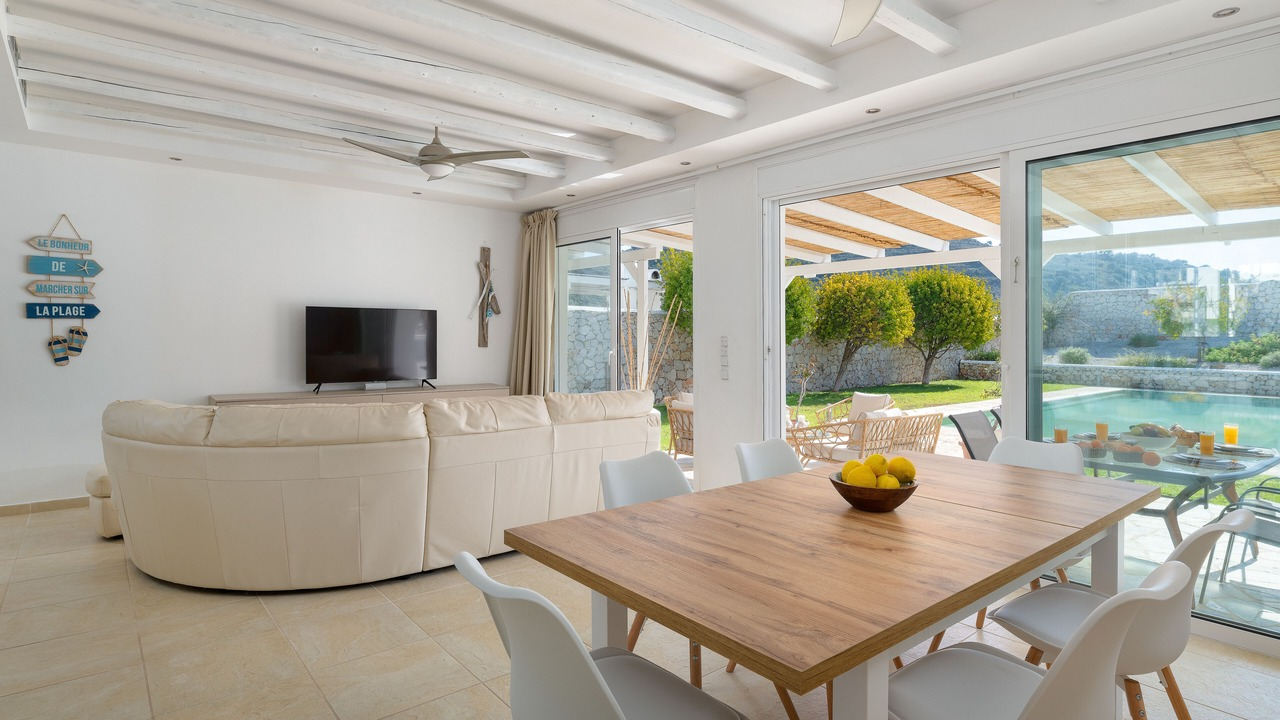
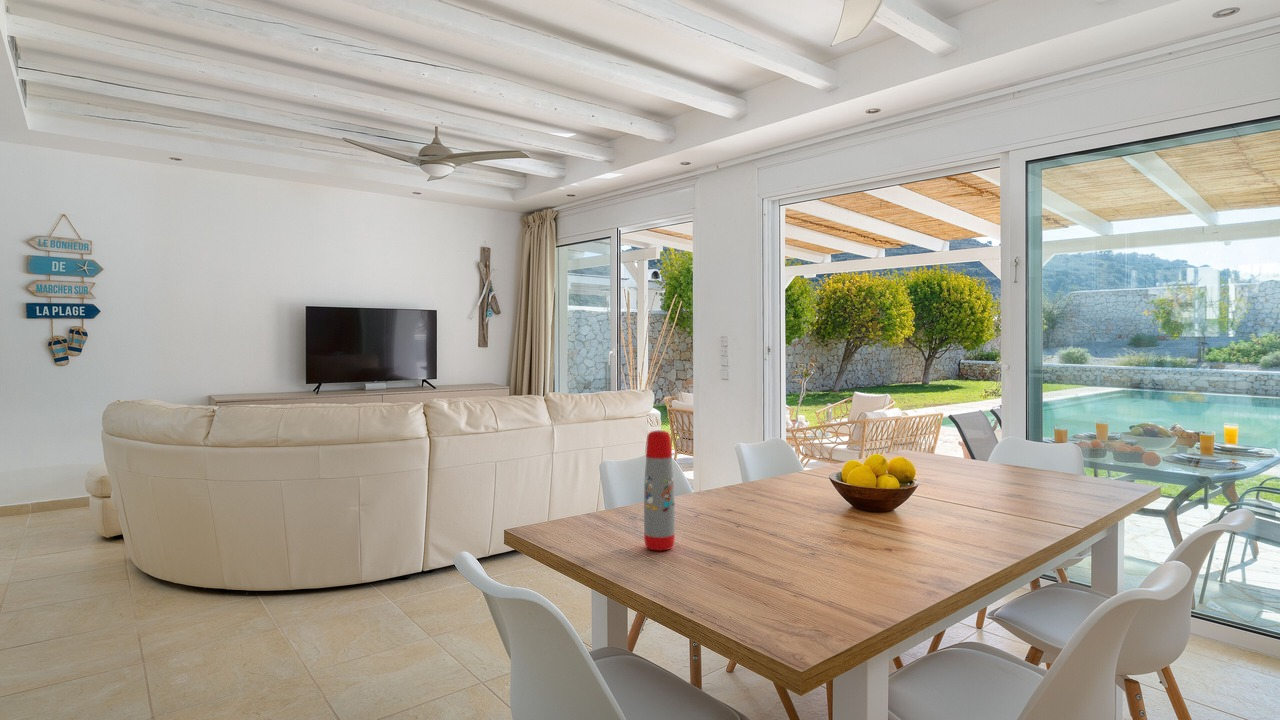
+ water bottle [643,429,676,552]
